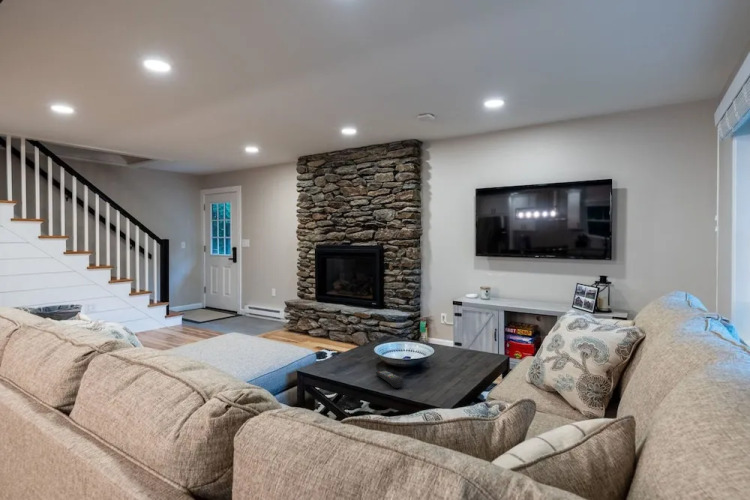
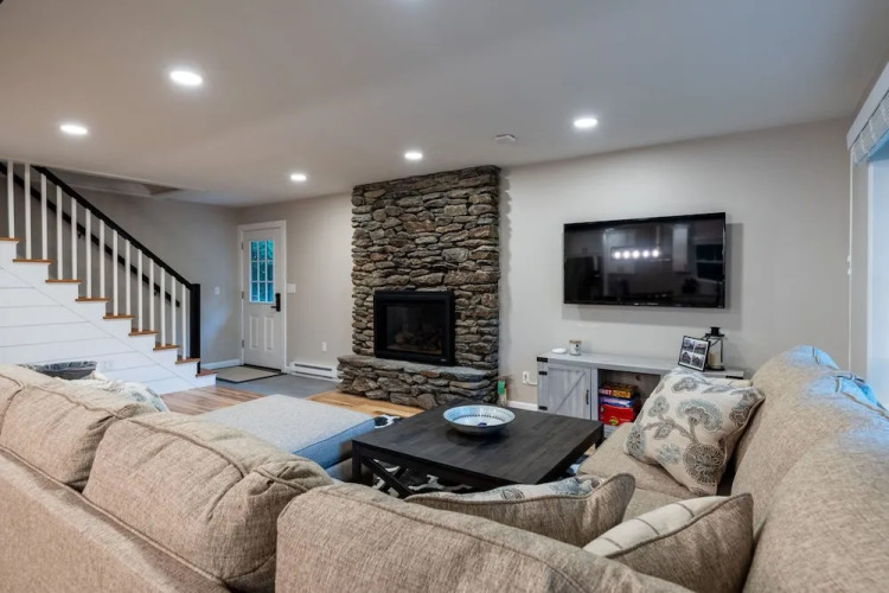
- remote control [375,370,405,389]
